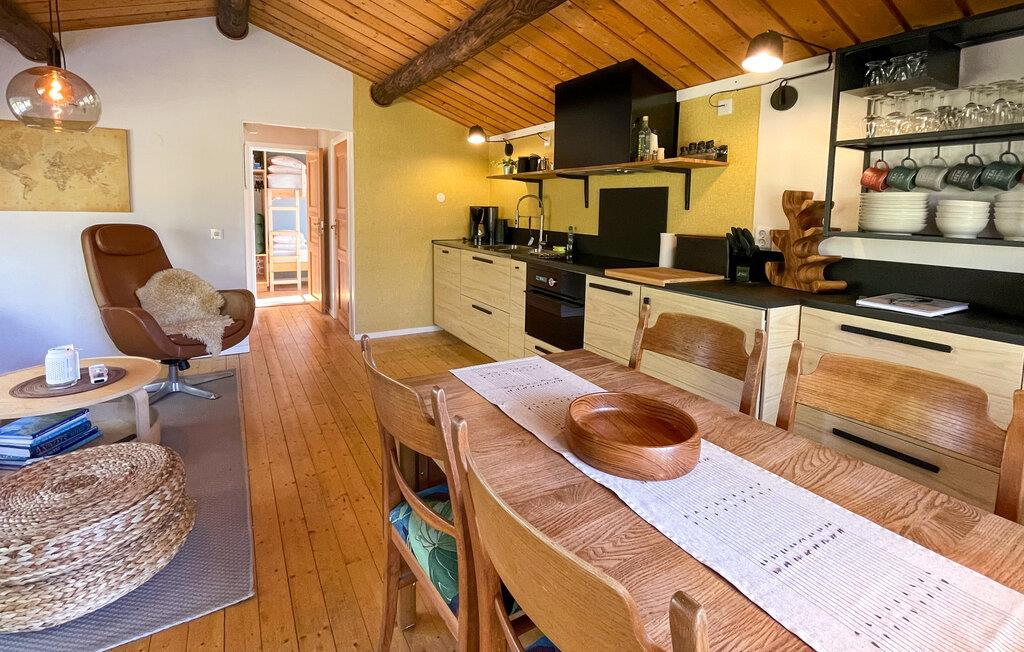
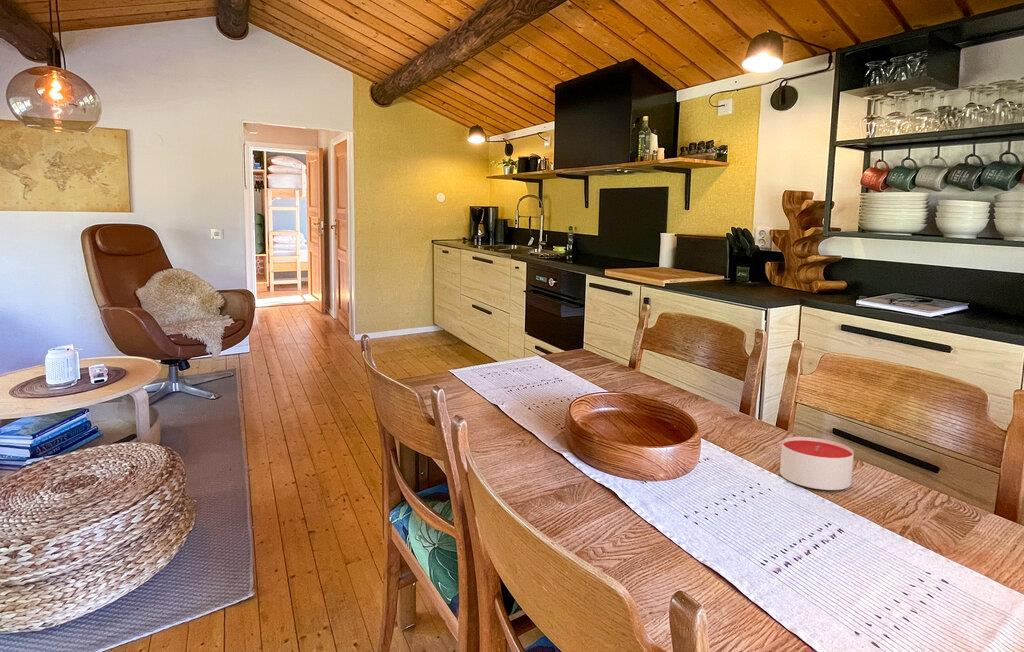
+ candle [779,436,855,491]
